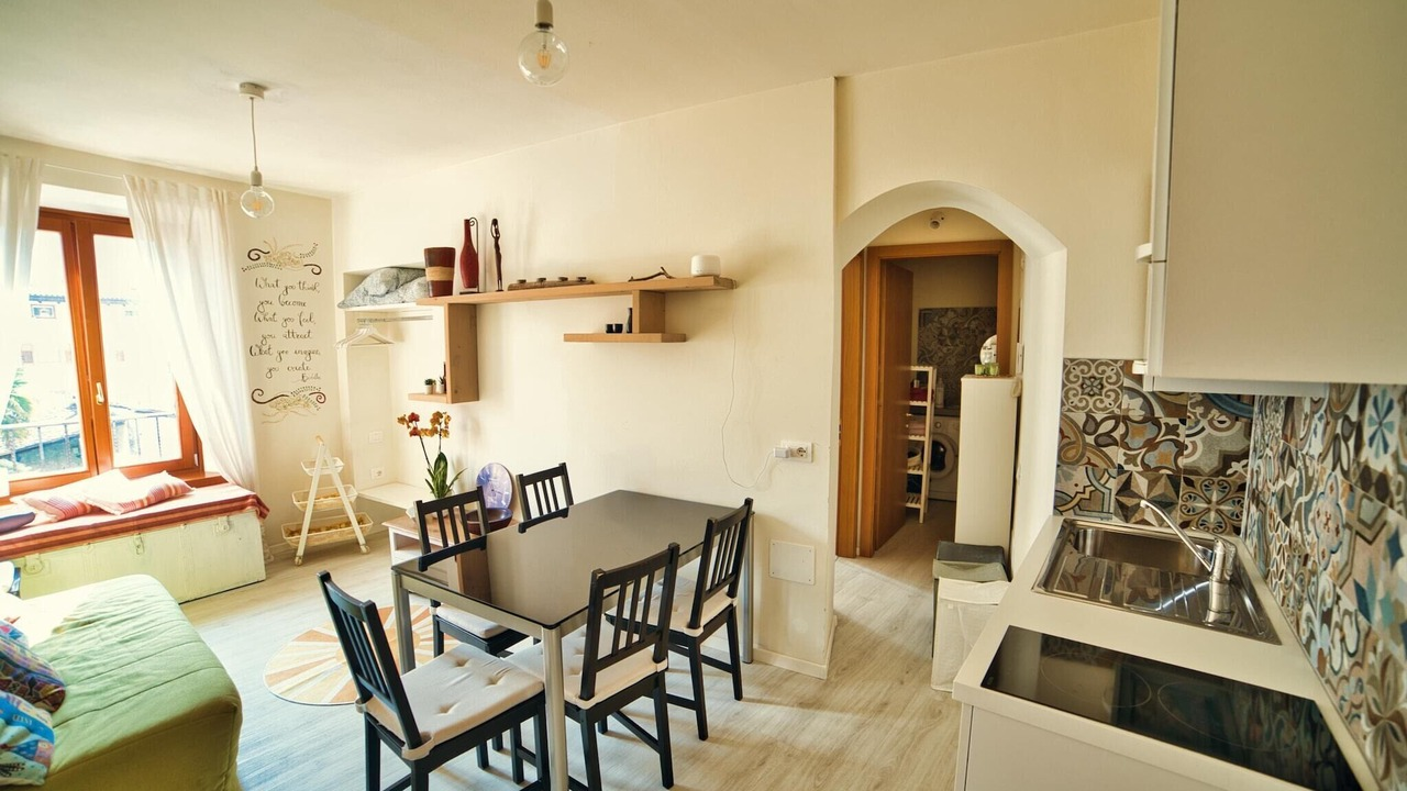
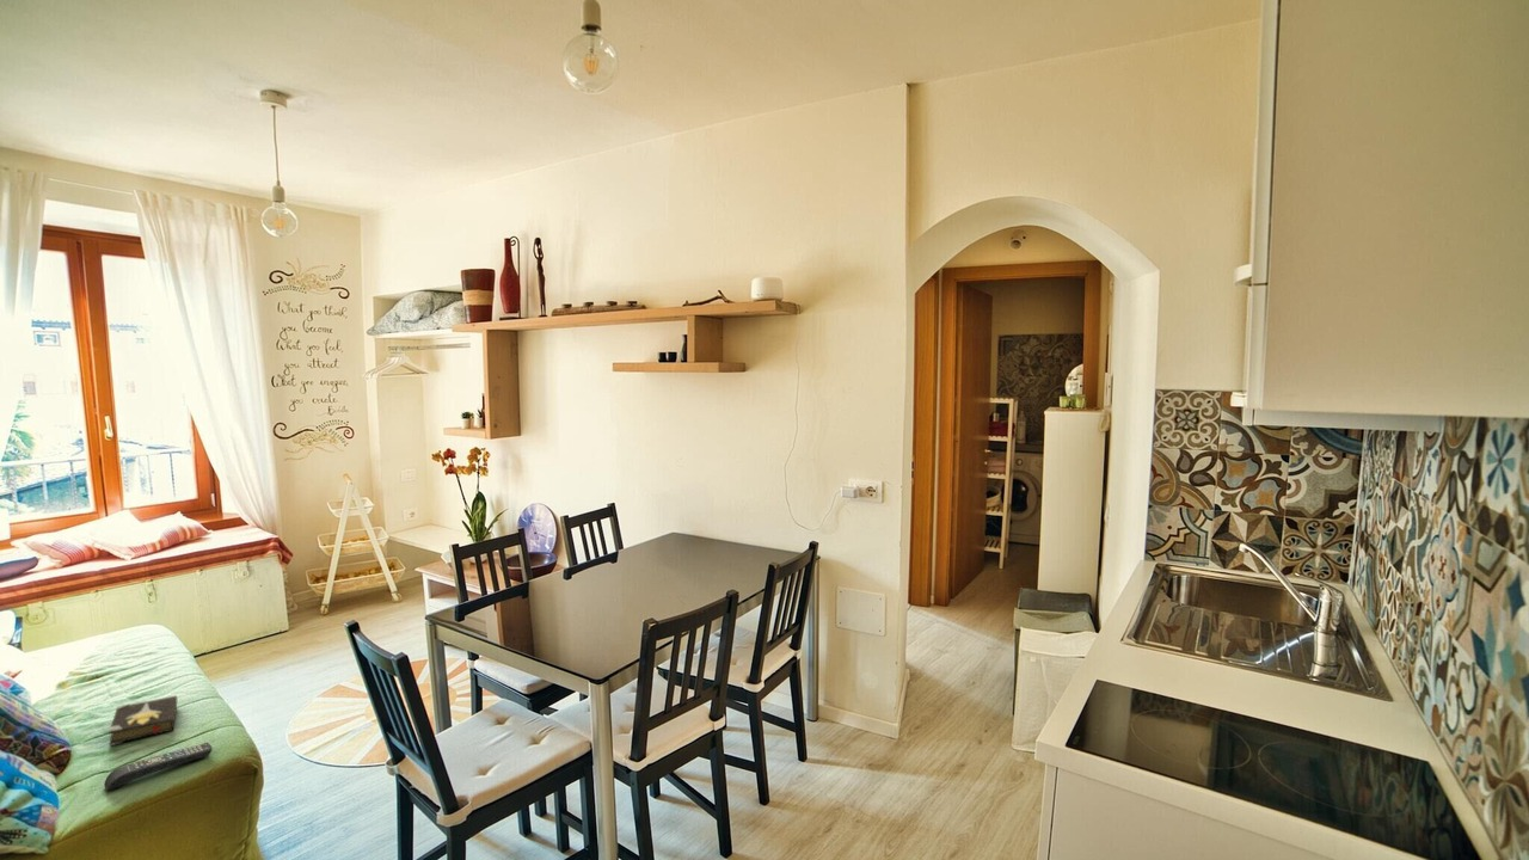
+ hardback book [108,694,178,747]
+ remote control [103,742,214,792]
